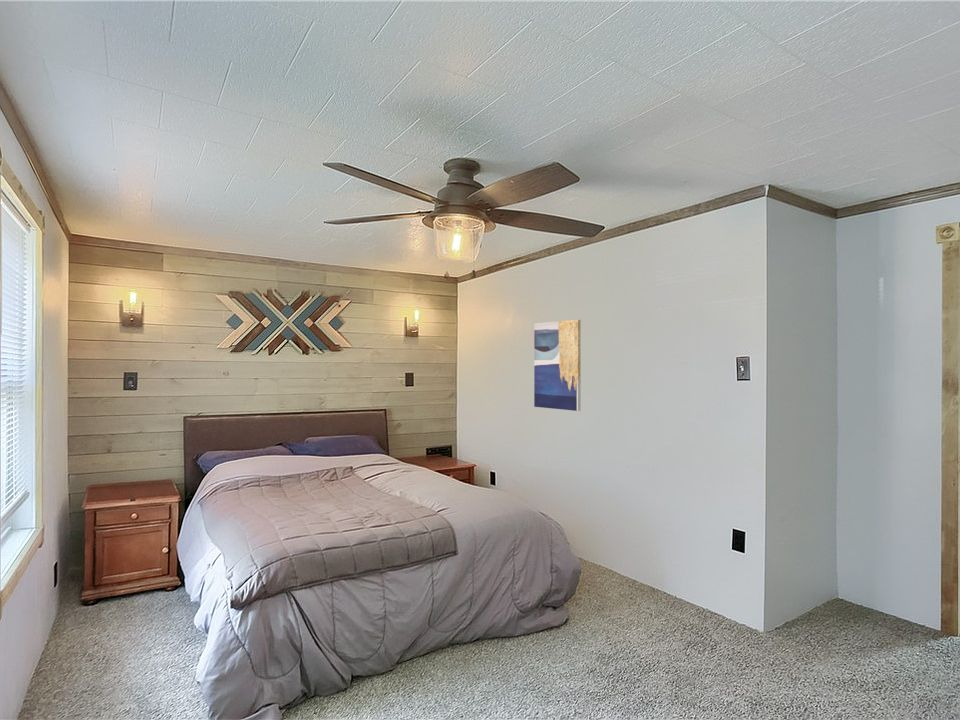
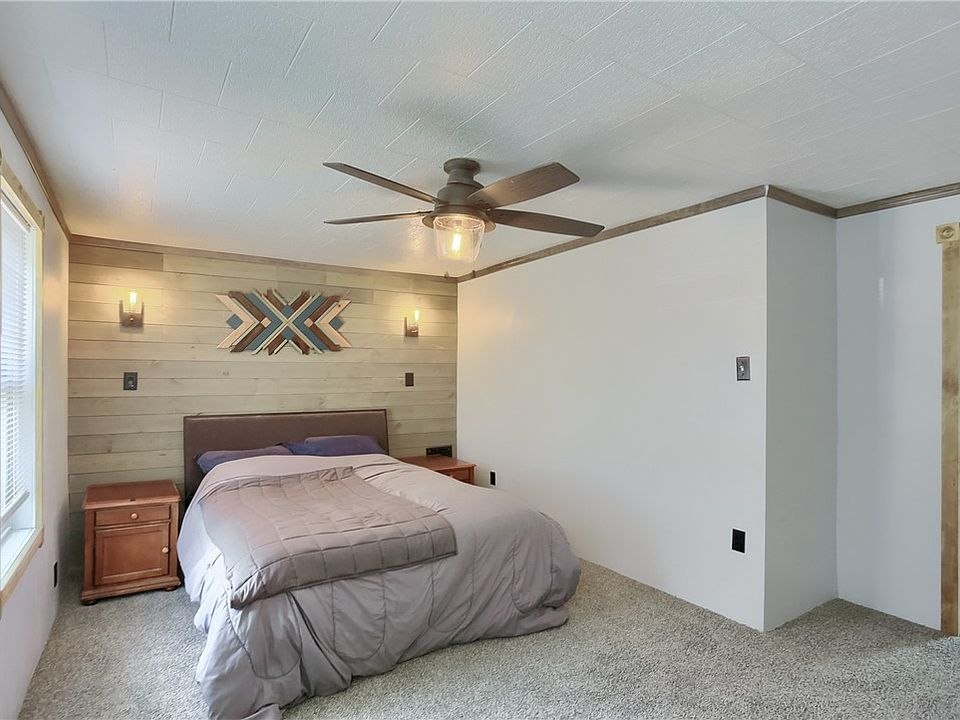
- wall art [533,319,582,412]
